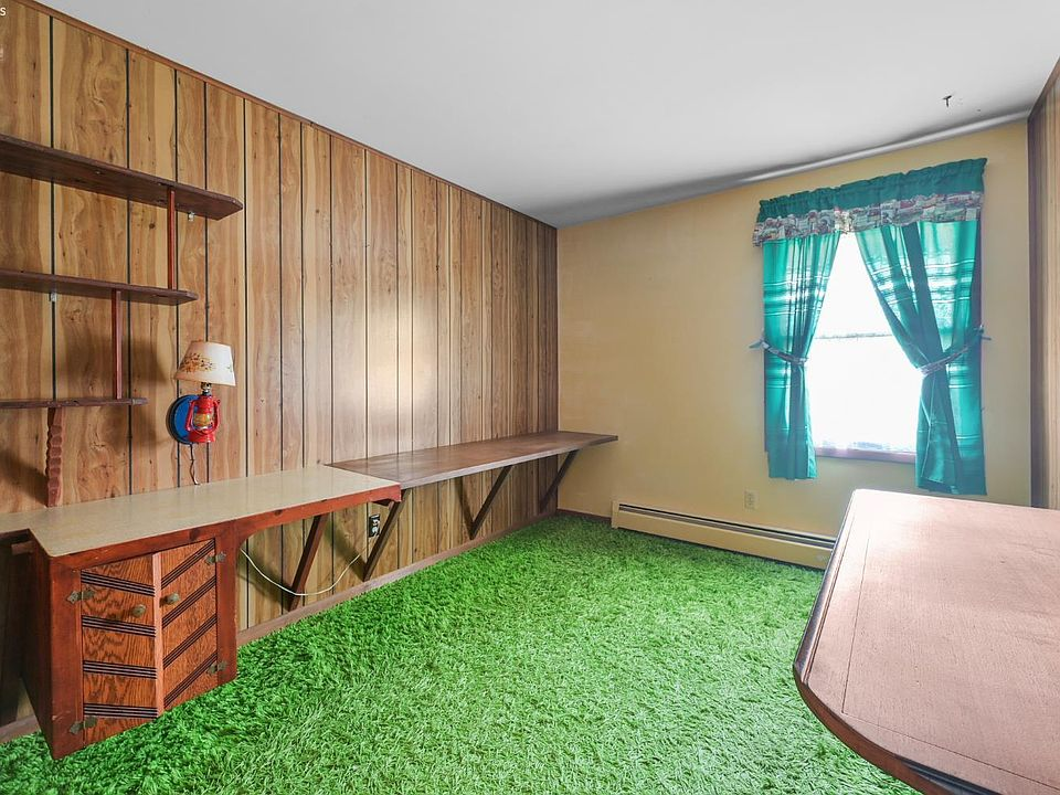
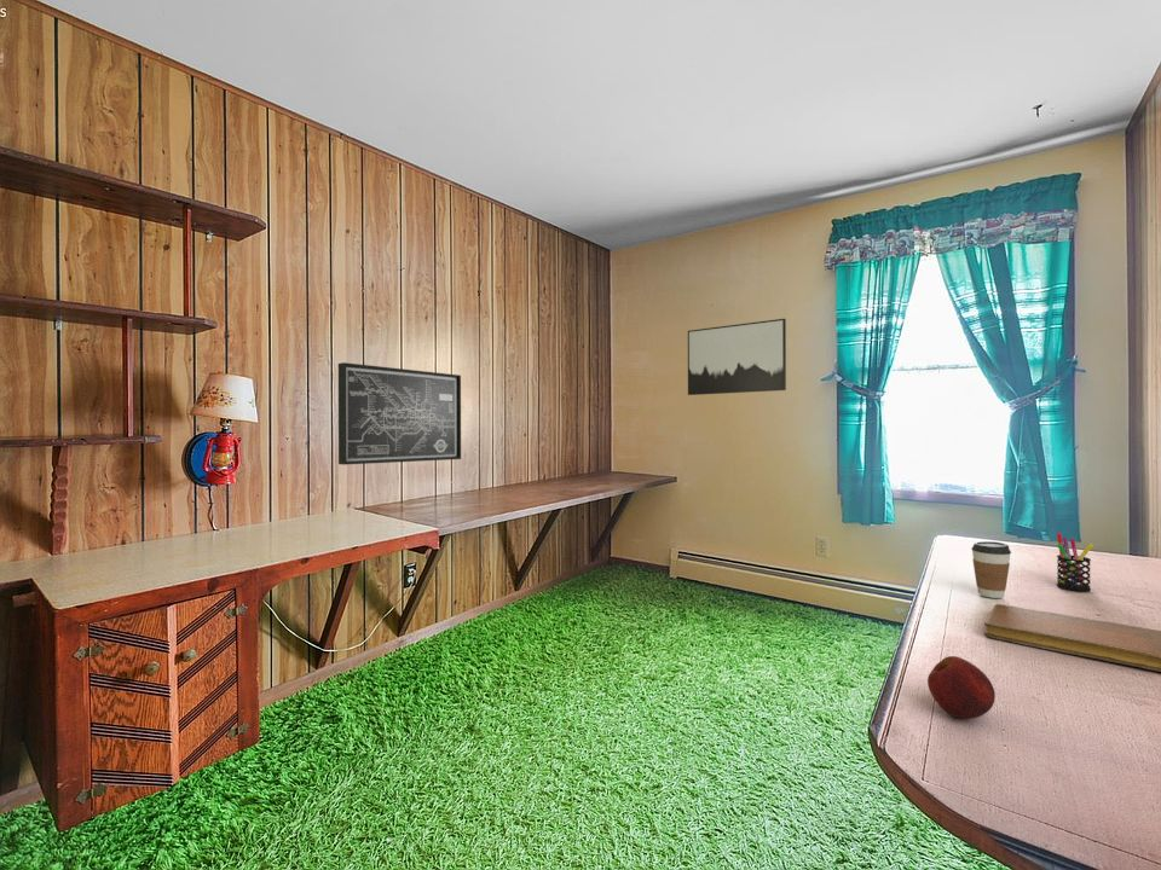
+ apple [926,655,997,720]
+ notebook [983,603,1161,673]
+ coffee cup [970,540,1012,599]
+ wall art [337,361,462,466]
+ pen holder [1056,532,1094,592]
+ wall art [687,318,787,396]
